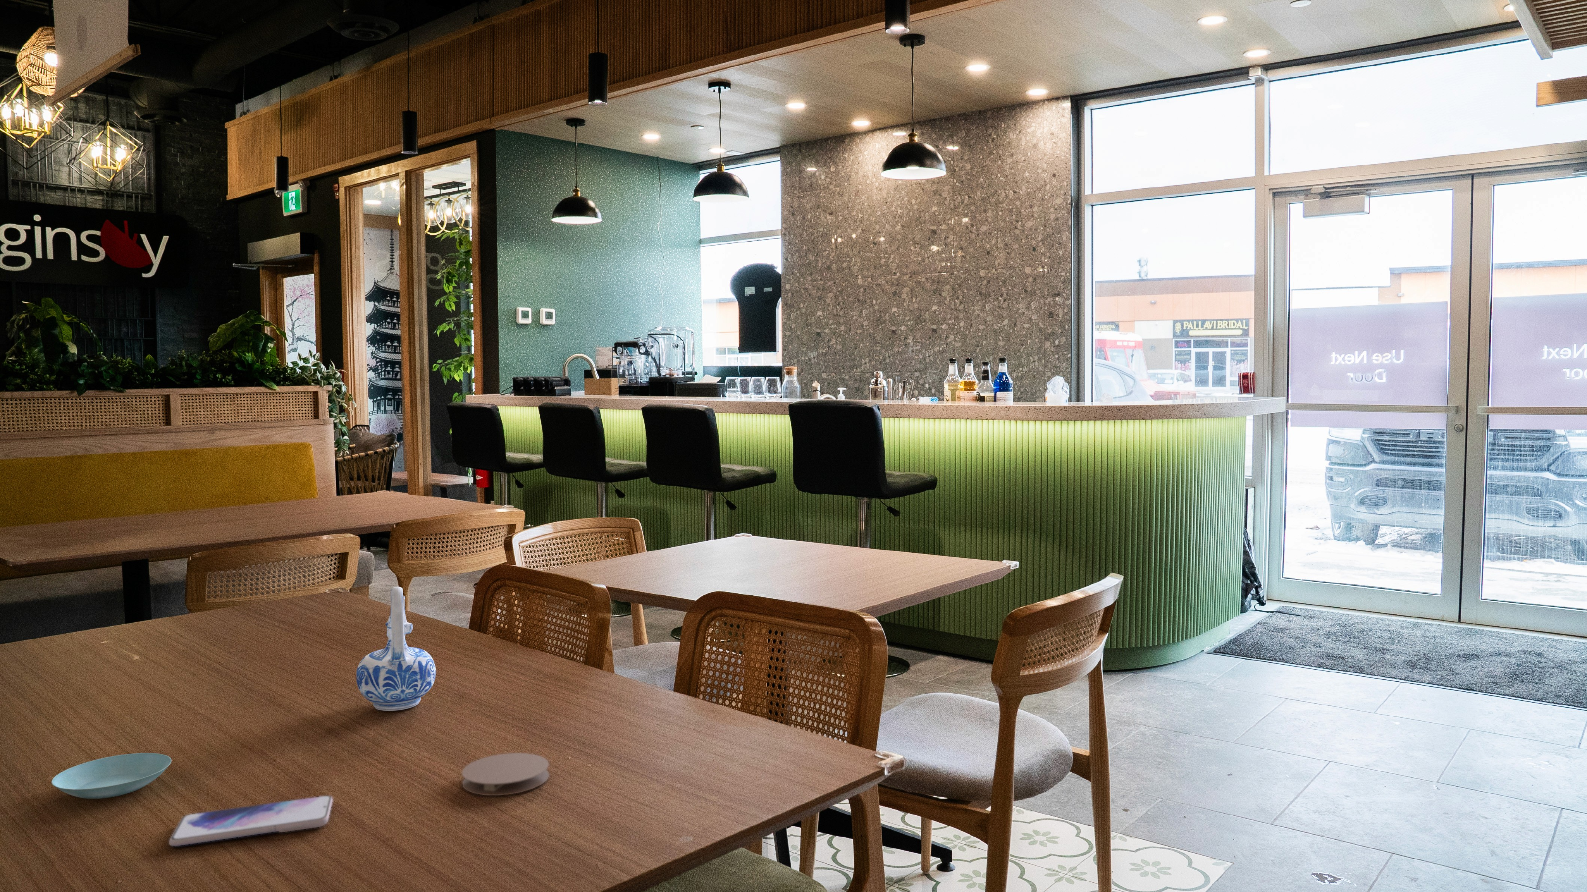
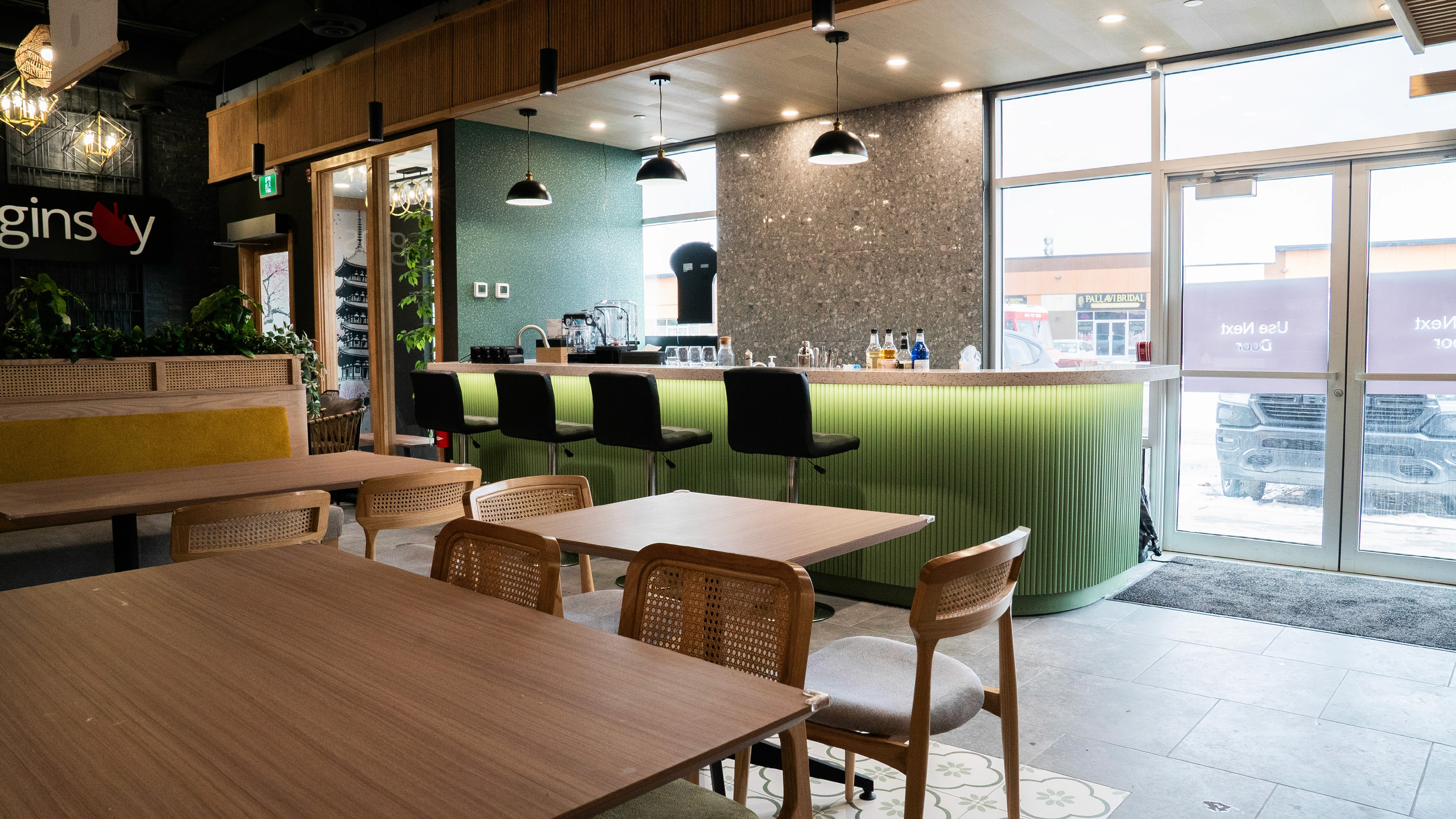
- smartphone [169,795,334,846]
- saucer [51,753,172,799]
- ceramic pitcher [356,586,436,711]
- coaster [462,753,549,796]
